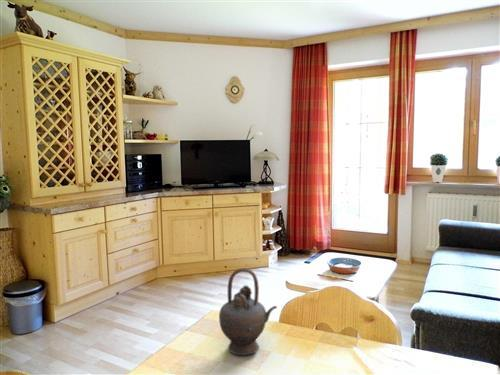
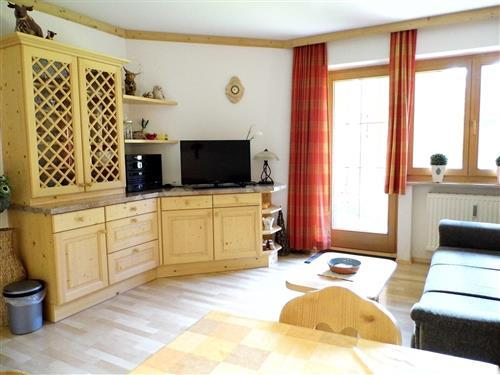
- teapot [218,267,278,356]
